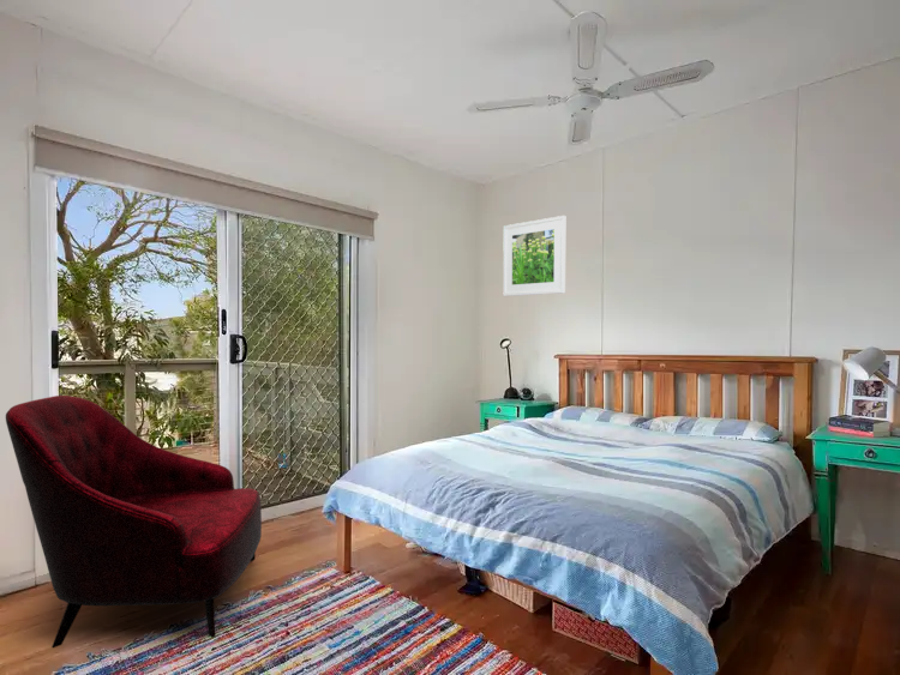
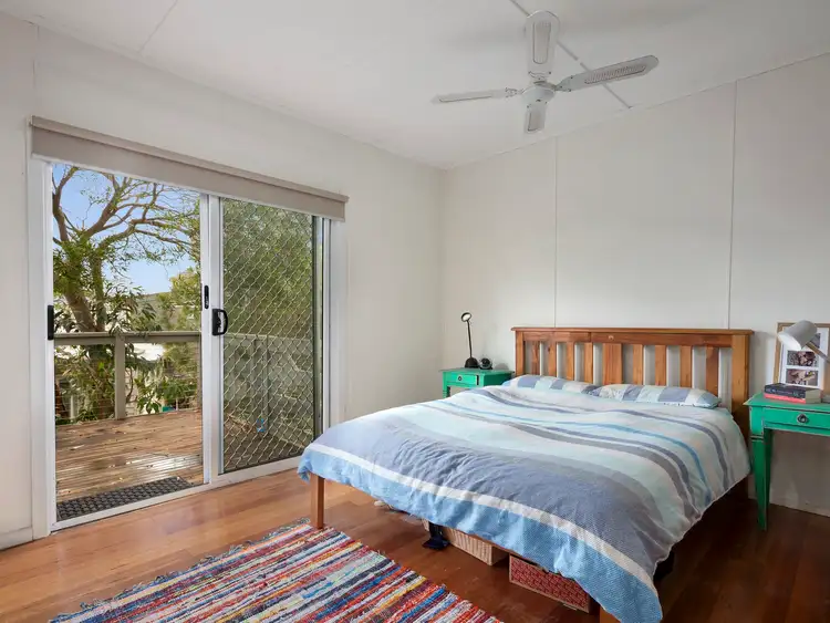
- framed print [502,215,566,297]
- armchair [5,394,263,649]
